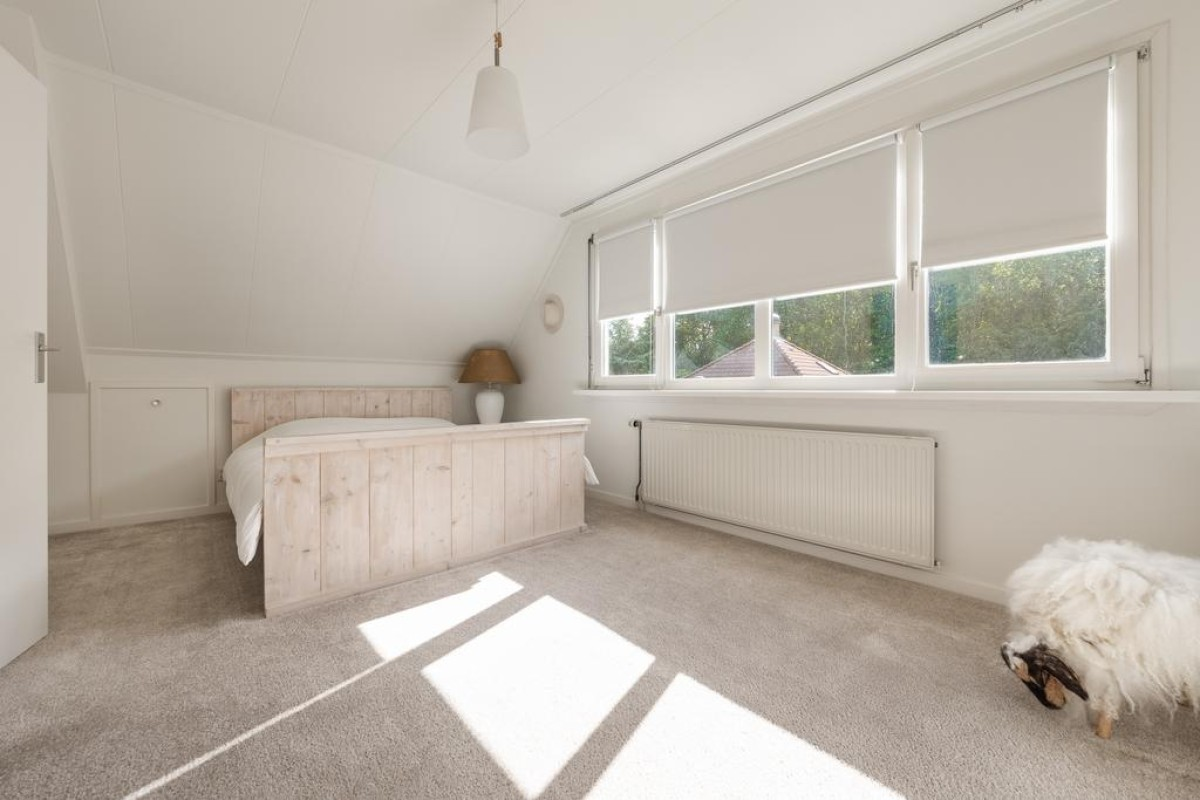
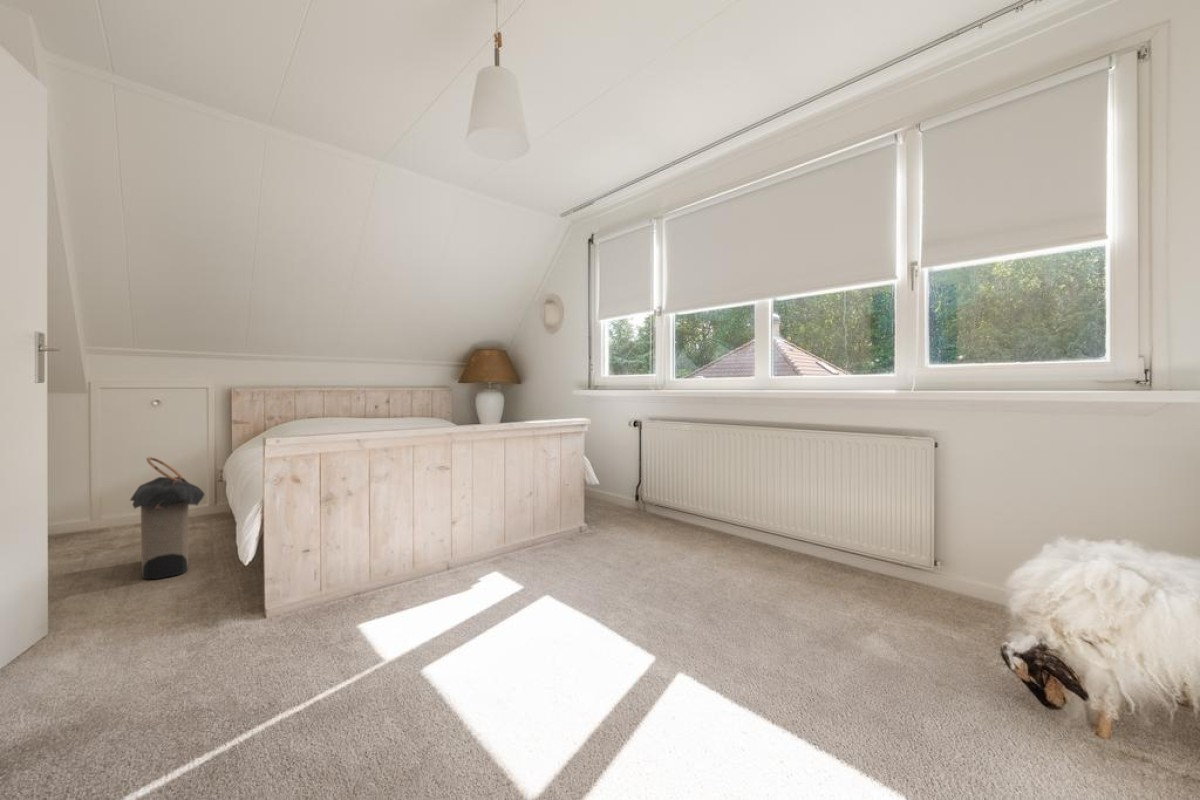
+ laundry hamper [129,456,206,581]
